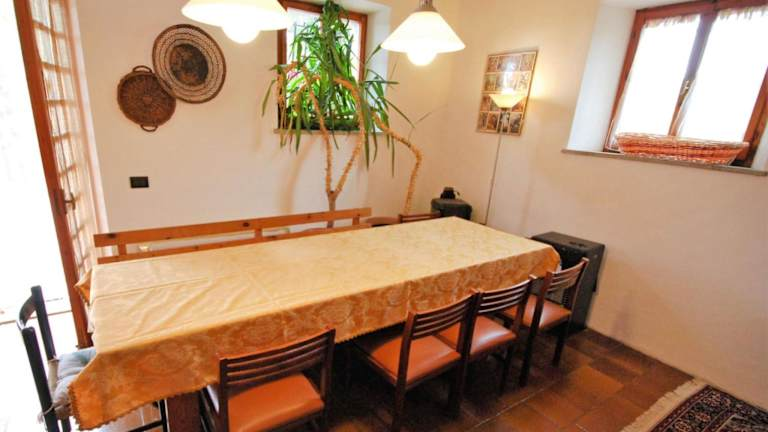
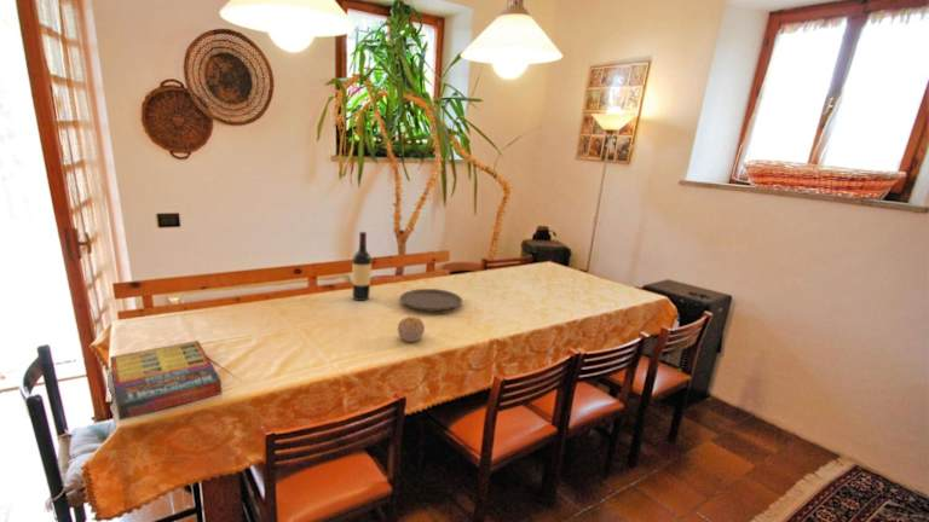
+ plate [399,288,464,313]
+ wine bottle [351,231,373,302]
+ fruit [397,315,426,343]
+ game compilation box [109,340,223,422]
